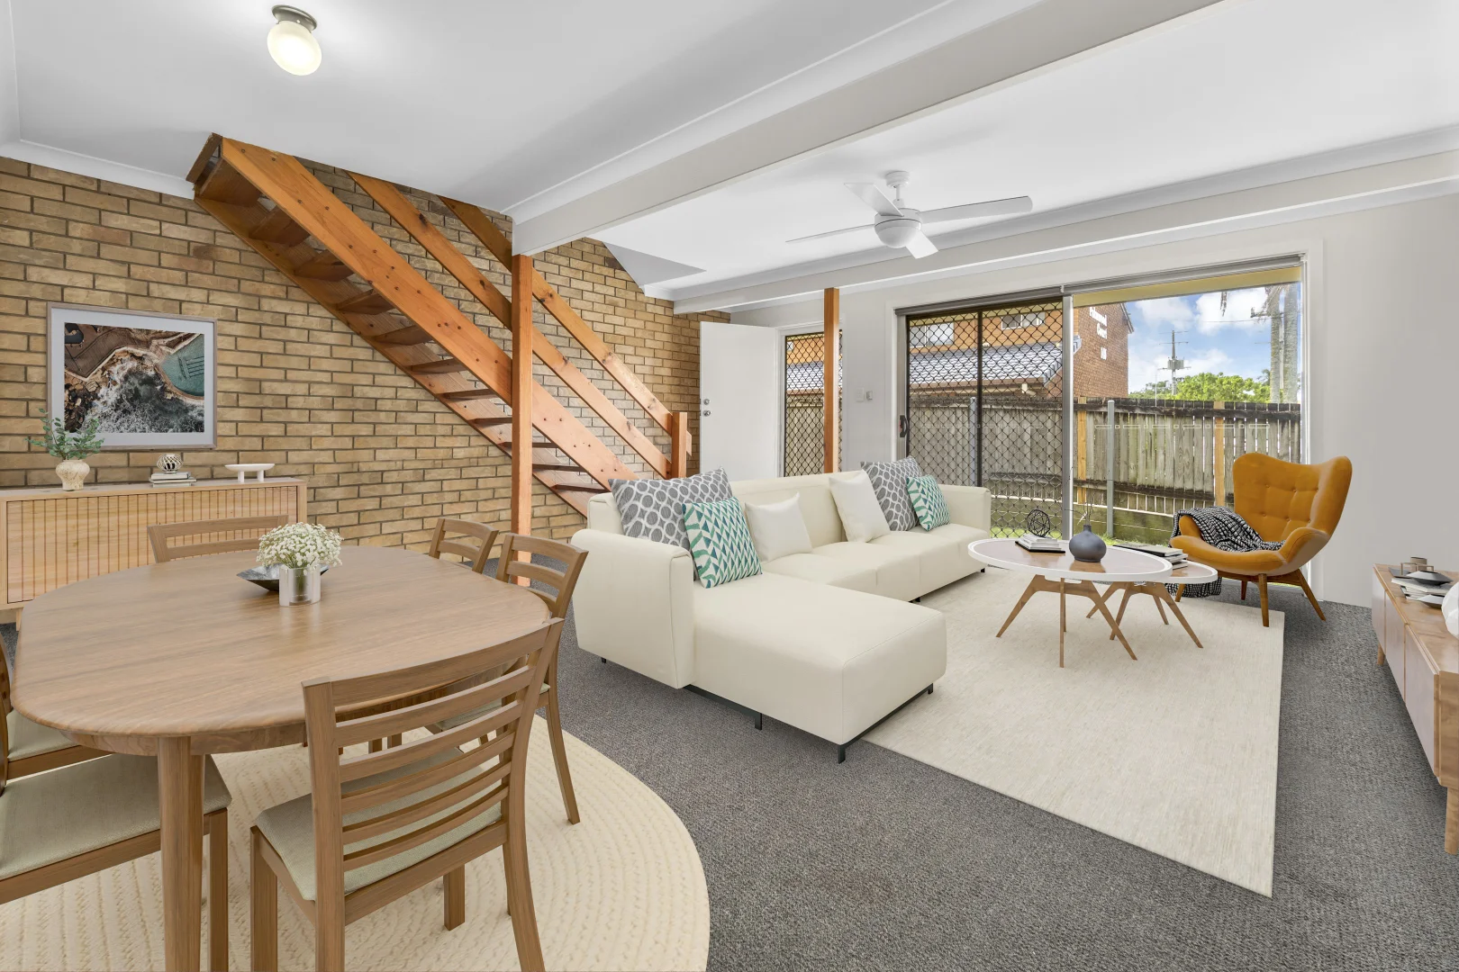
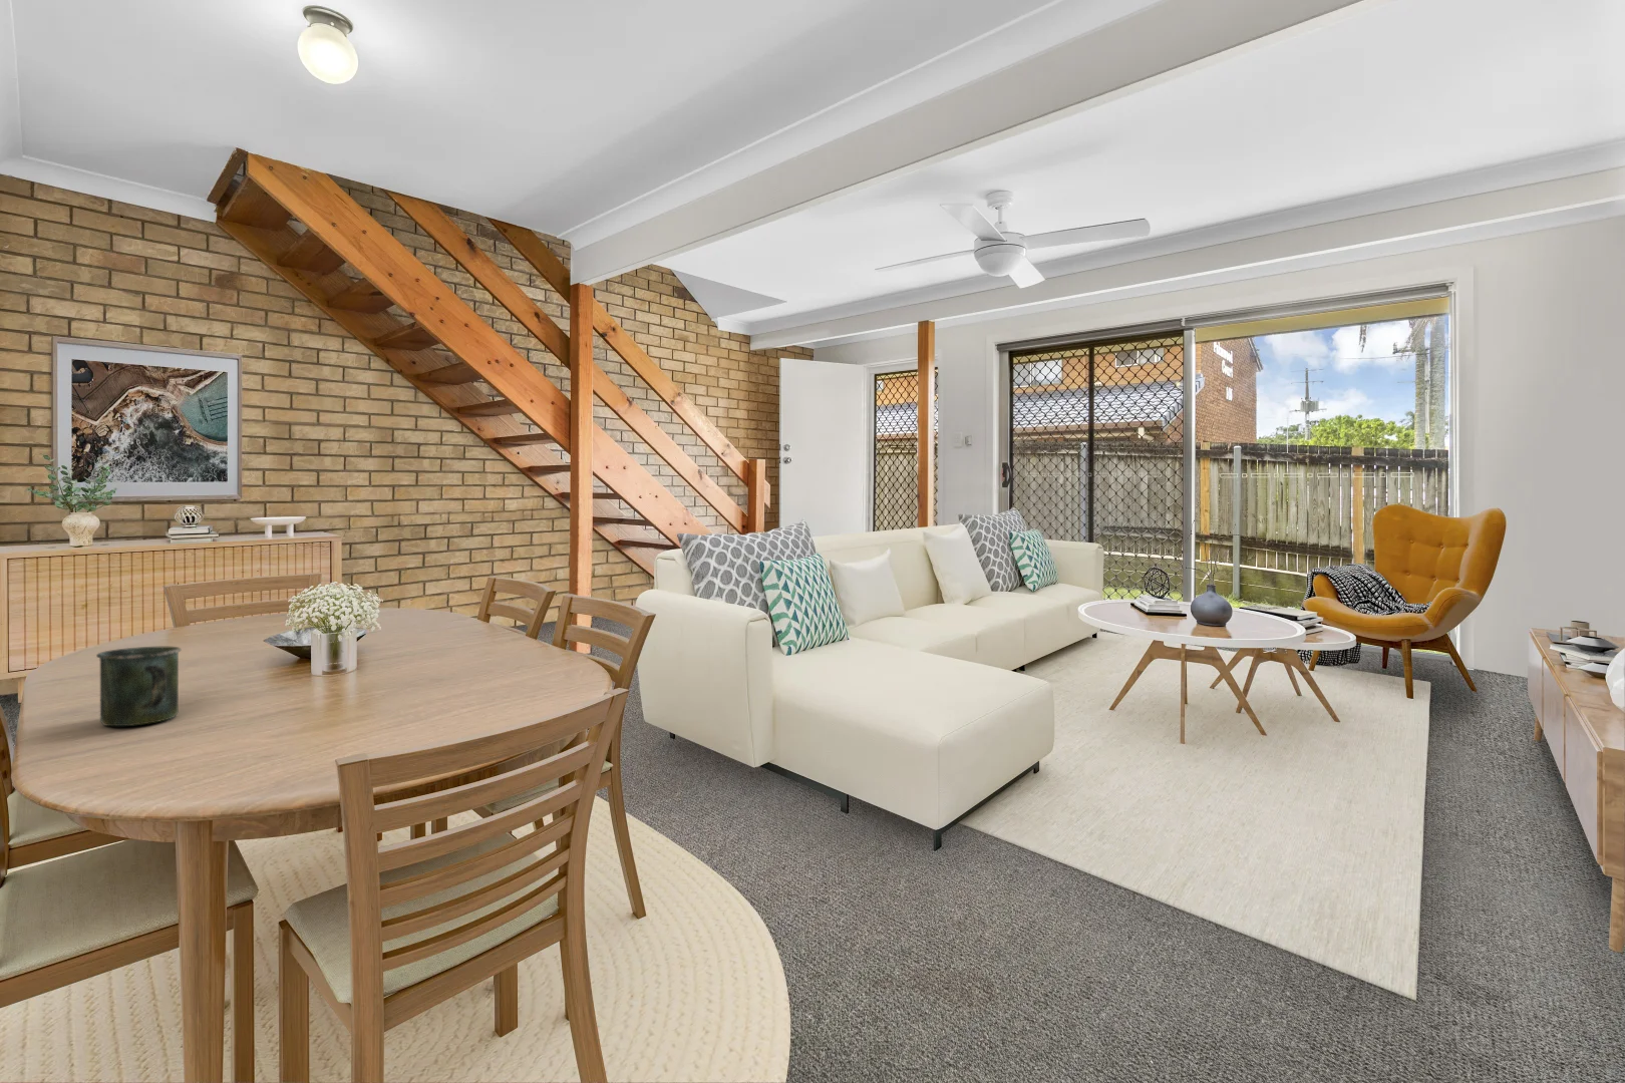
+ mug [96,645,183,726]
